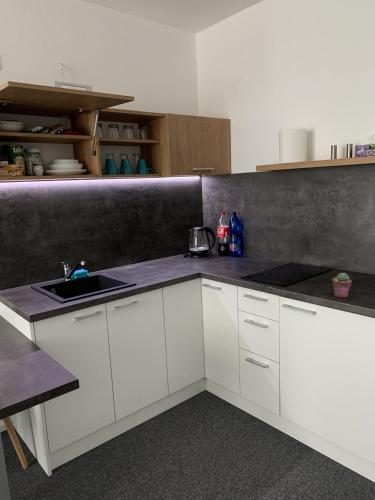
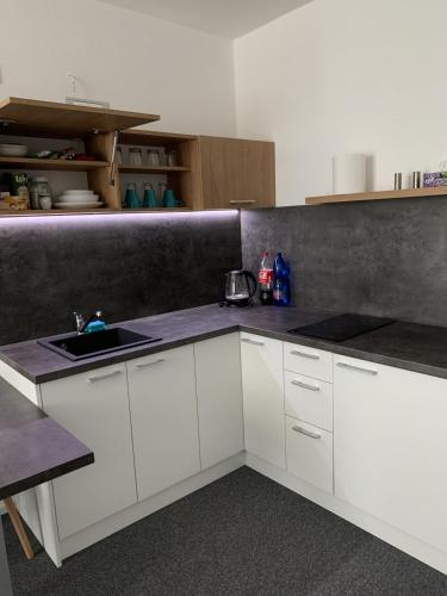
- potted succulent [331,272,353,299]
